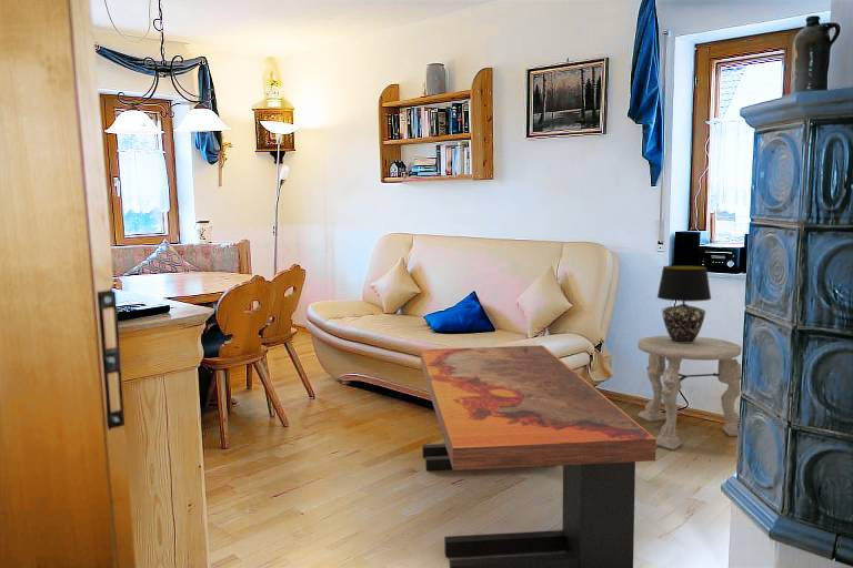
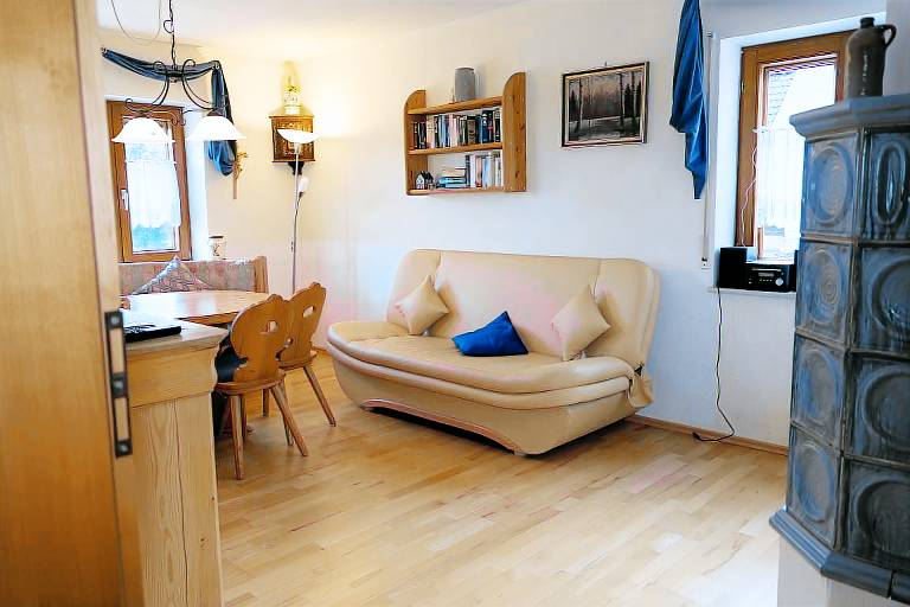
- coffee table [420,344,658,568]
- table lamp [656,264,712,343]
- side table [636,335,743,452]
